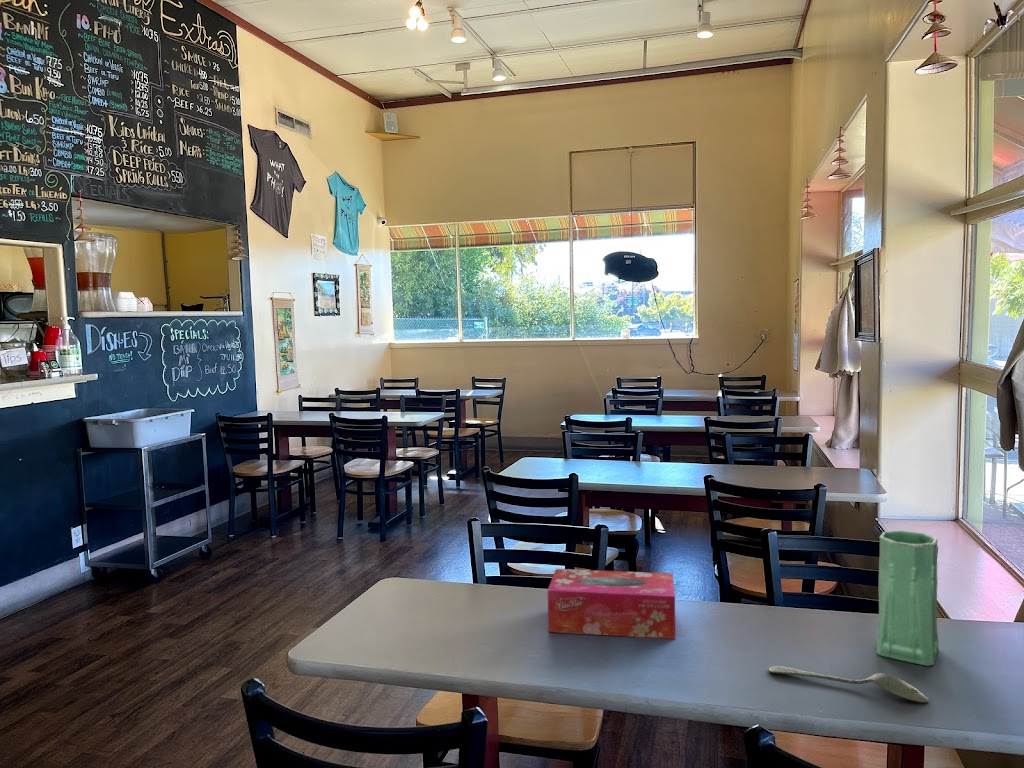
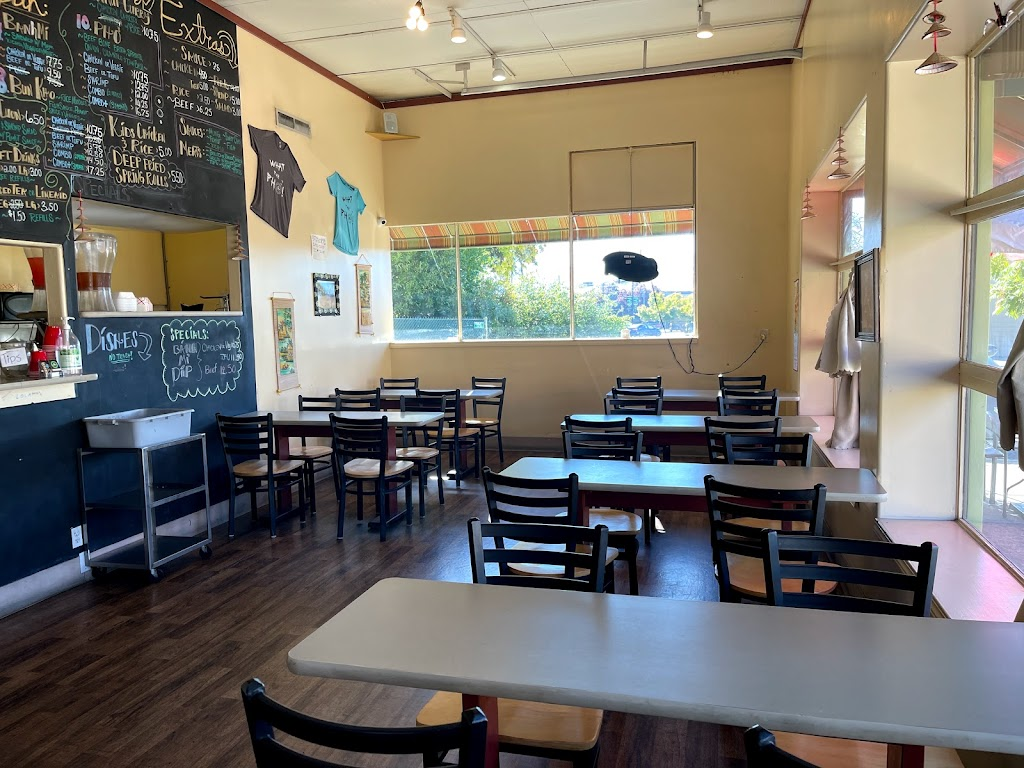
- vase [875,529,940,667]
- tissue box [547,568,676,640]
- spoon [767,665,929,704]
